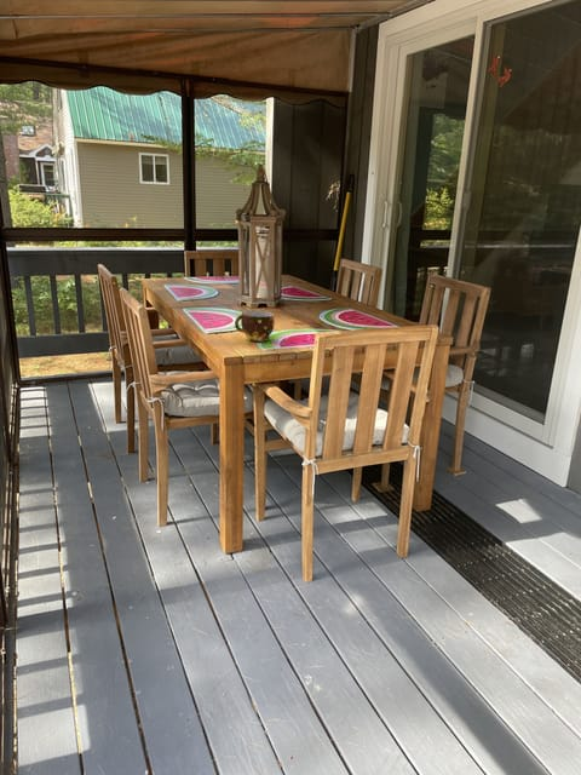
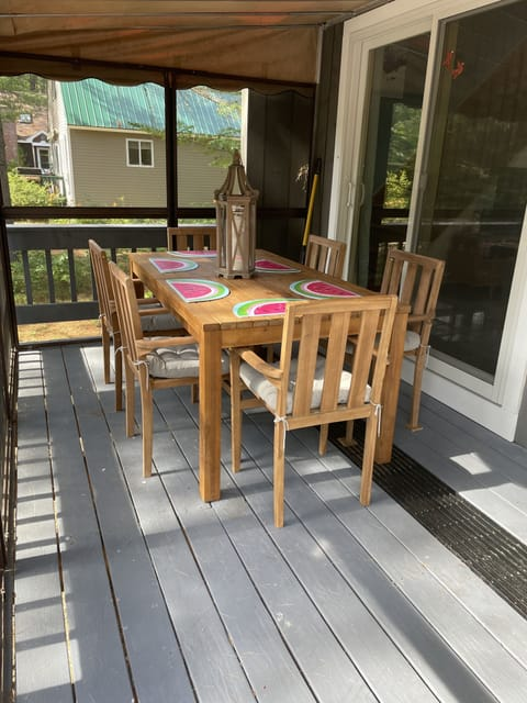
- cup [234,310,276,343]
